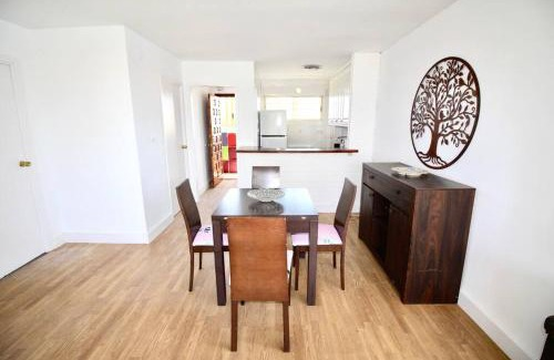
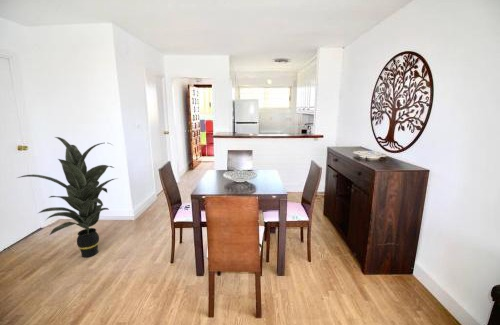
+ indoor plant [17,136,119,258]
